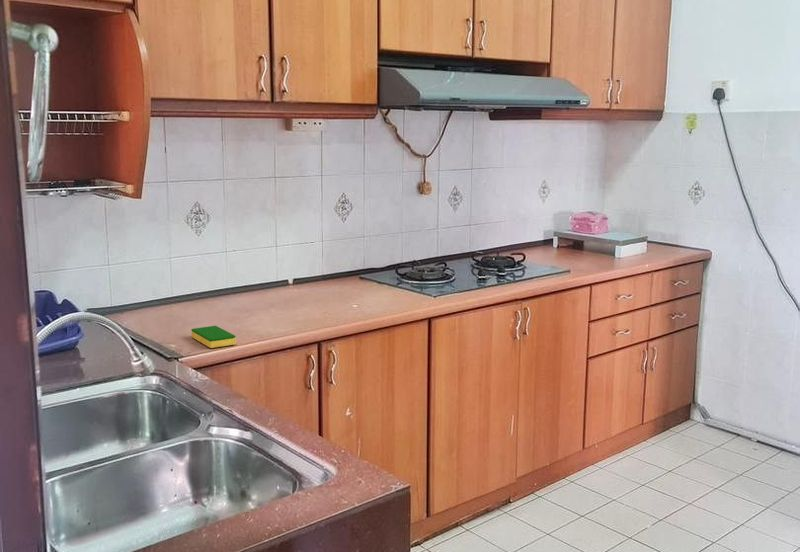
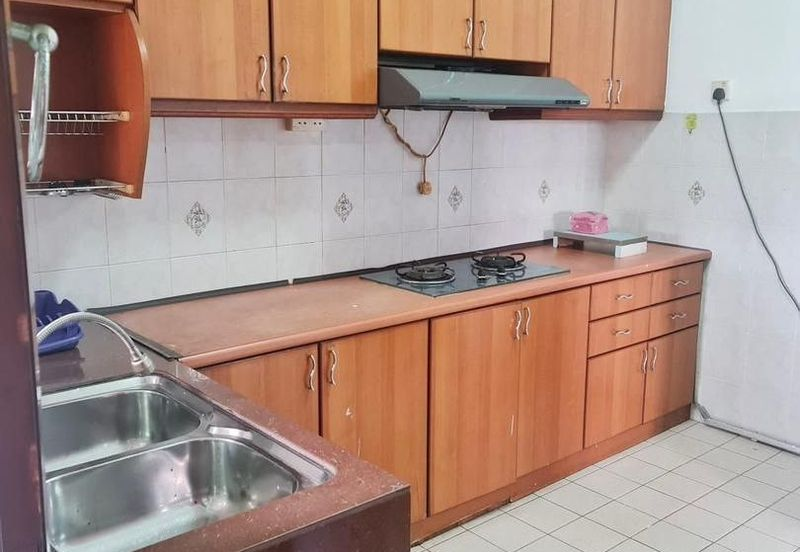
- dish sponge [190,325,237,349]
